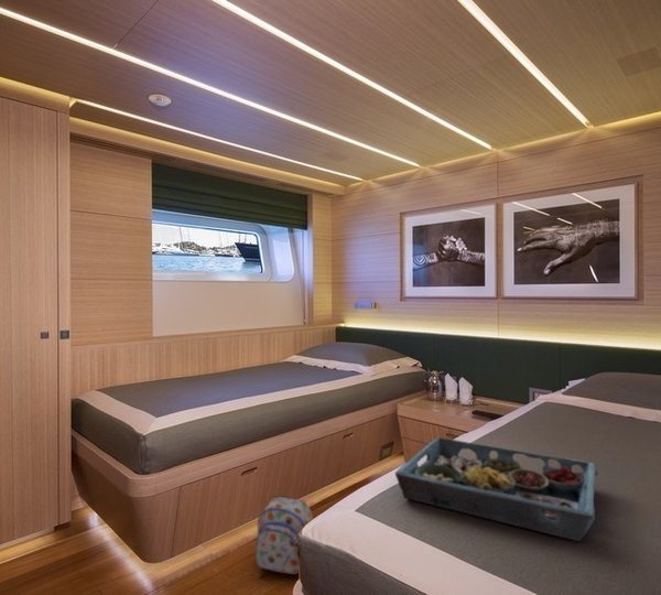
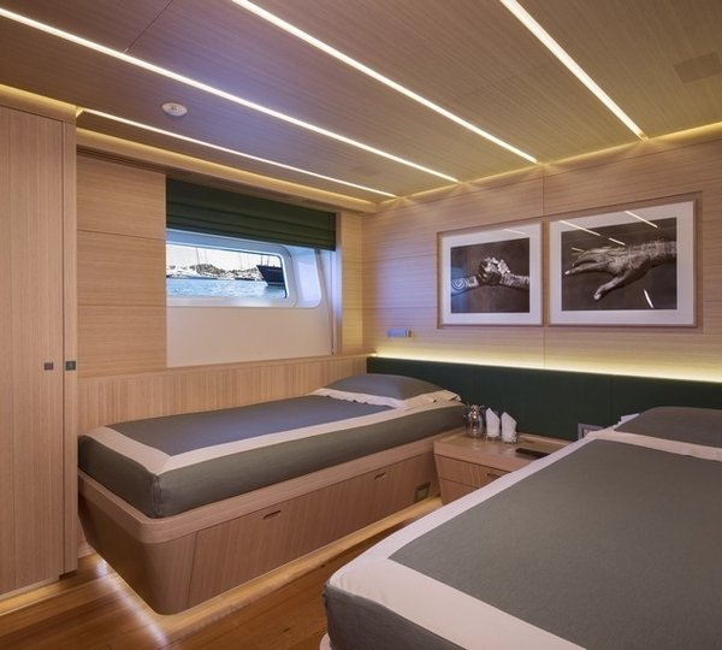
- serving tray [394,436,598,542]
- backpack [254,495,314,575]
